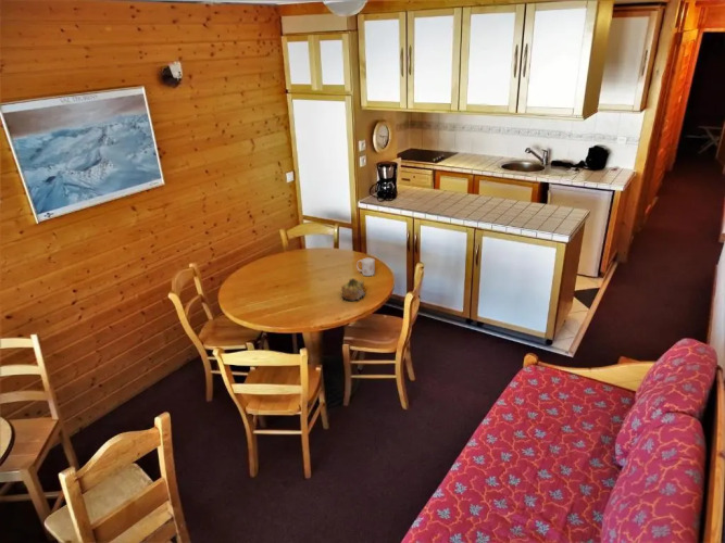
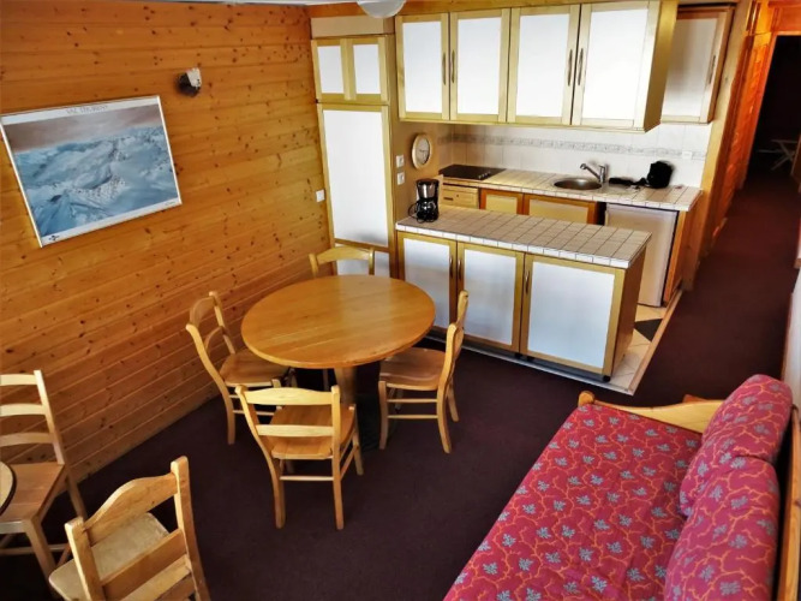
- mug [355,257,376,277]
- fruit [340,277,366,302]
